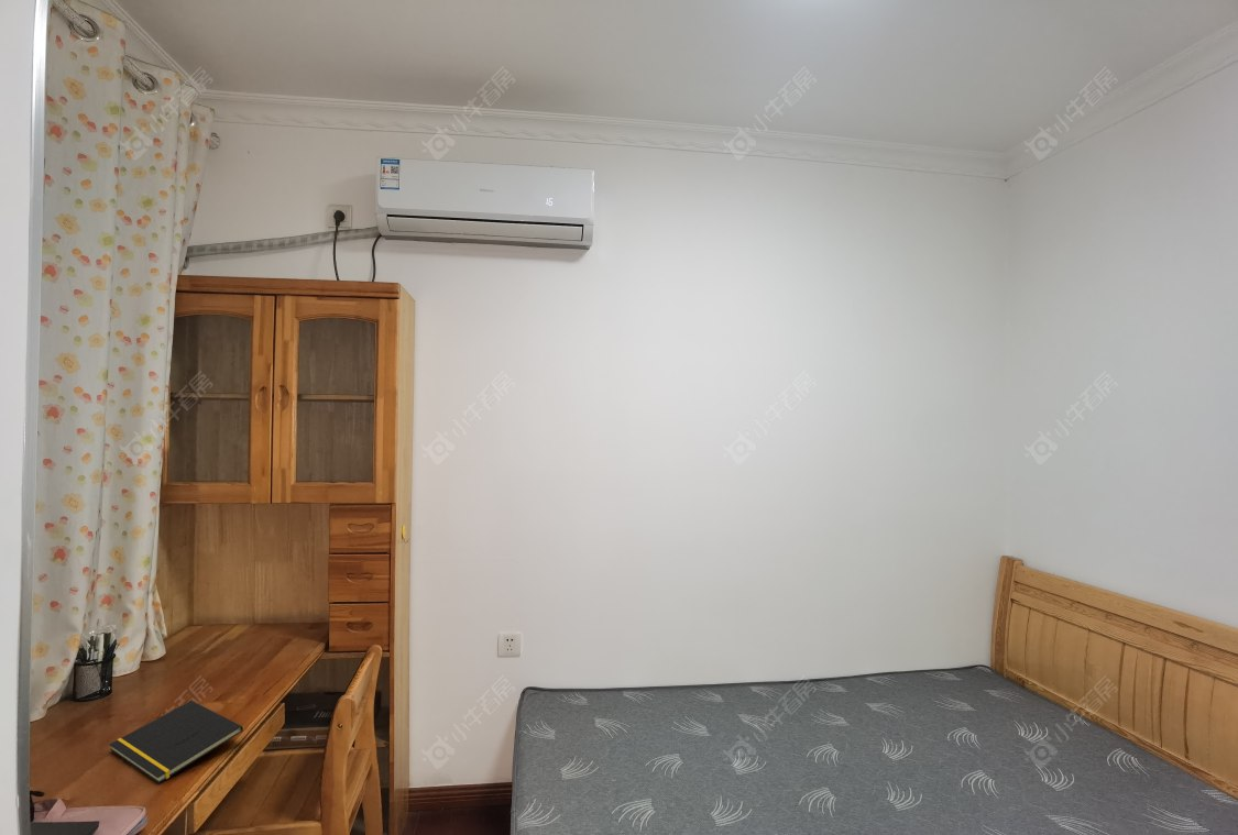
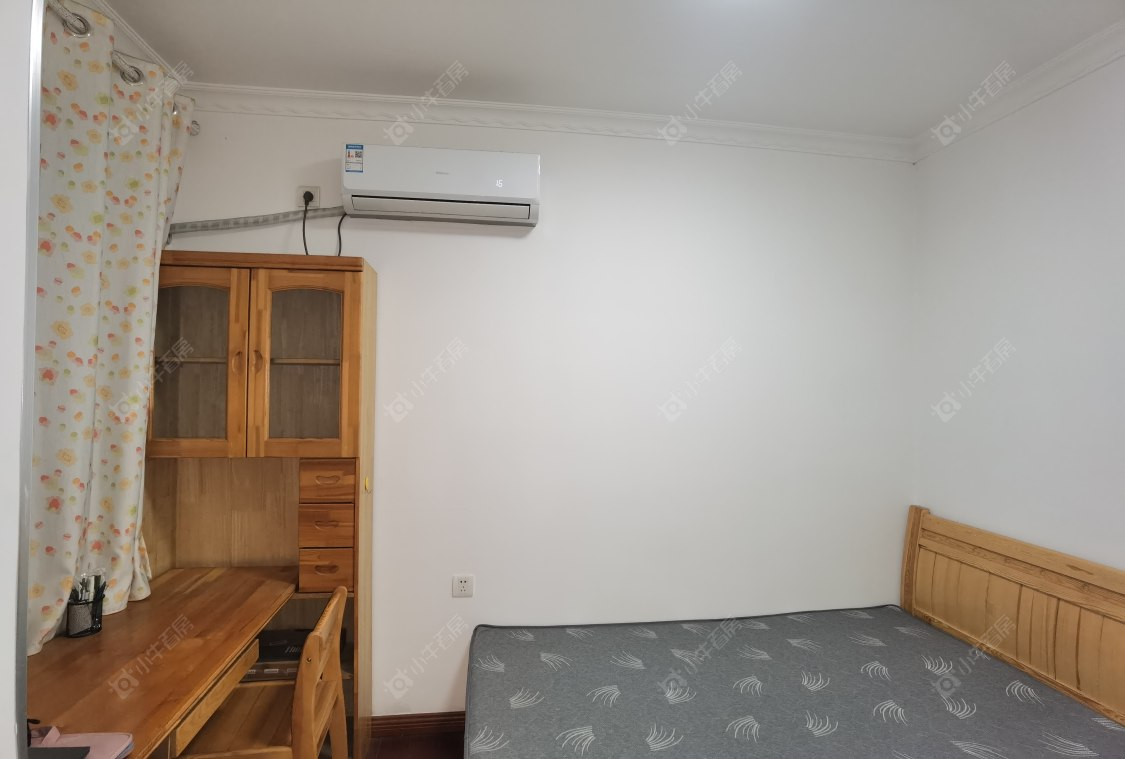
- notepad [108,700,244,784]
